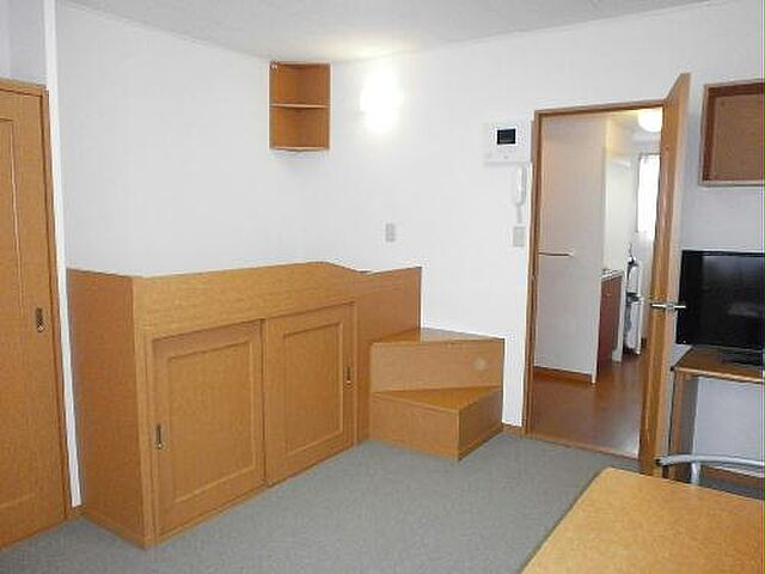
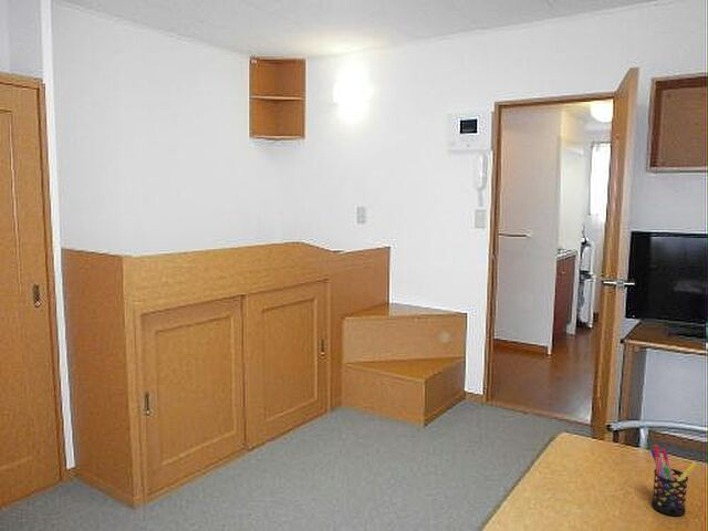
+ pen holder [649,444,697,517]
